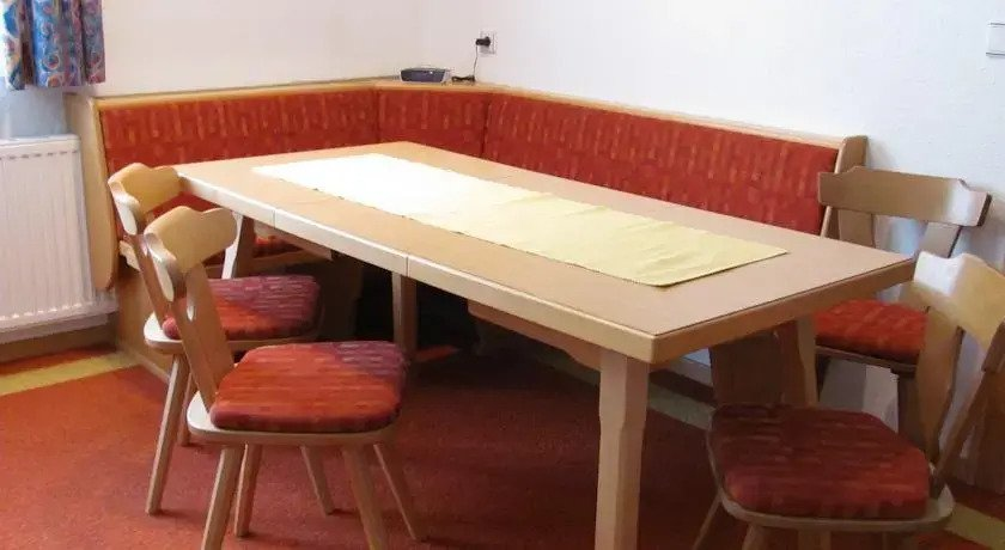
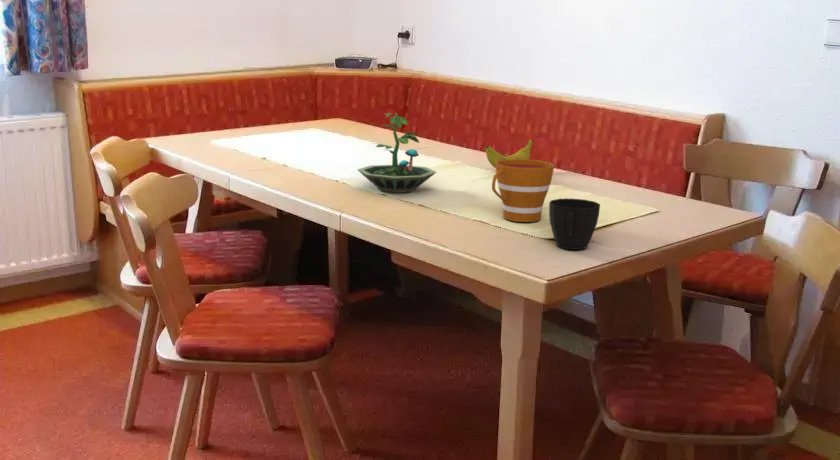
+ terrarium [356,112,437,194]
+ banana [485,139,534,169]
+ cup [491,159,555,223]
+ cup [548,198,601,251]
